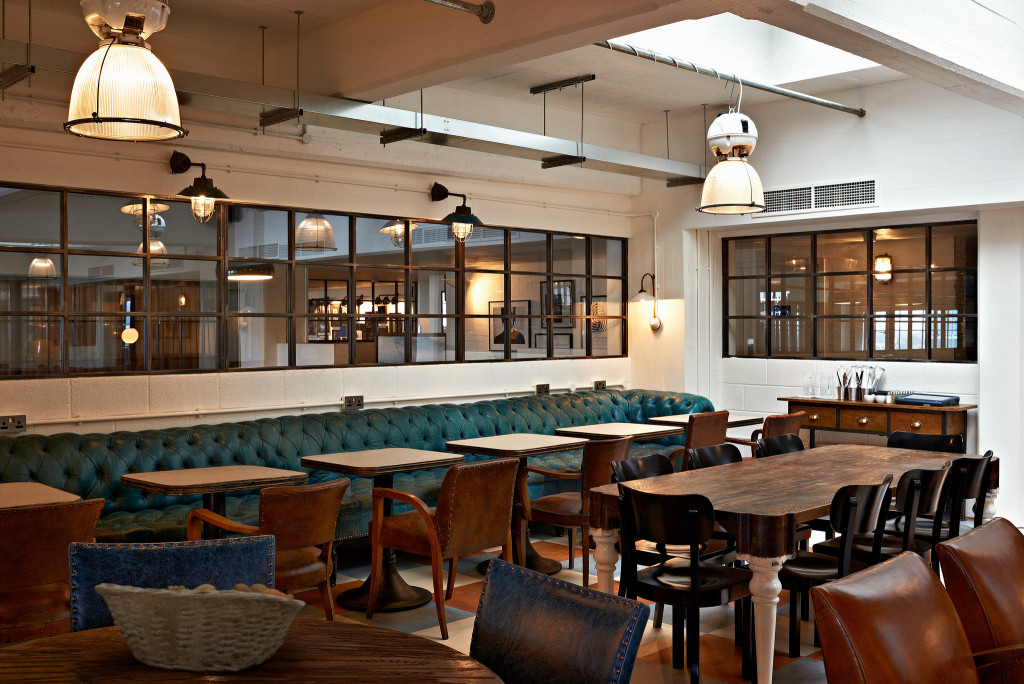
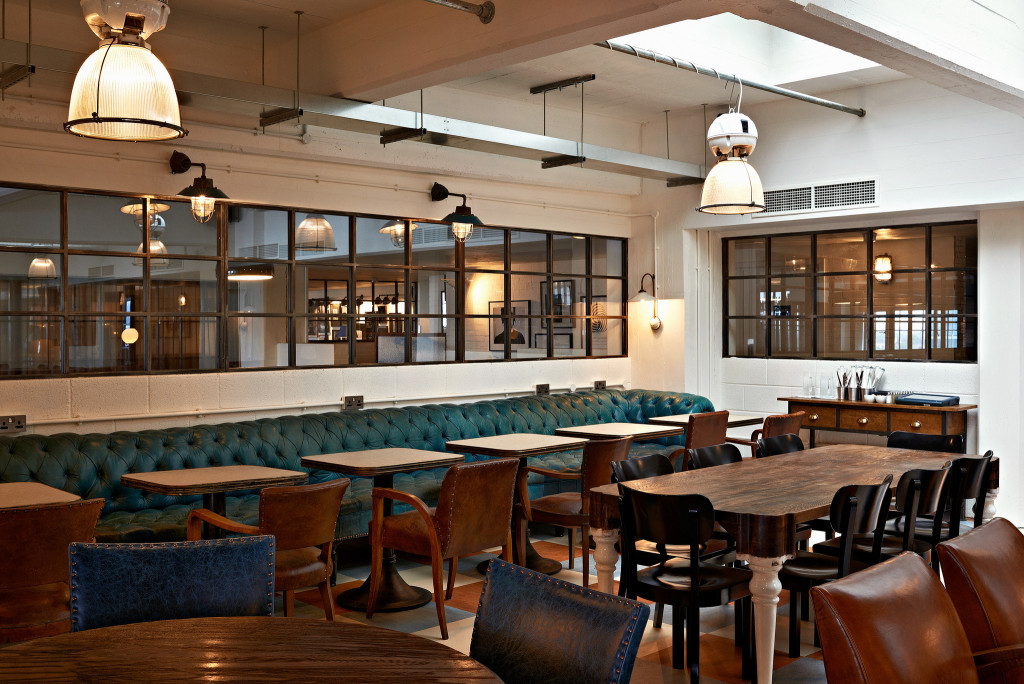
- fruit basket [94,572,306,674]
